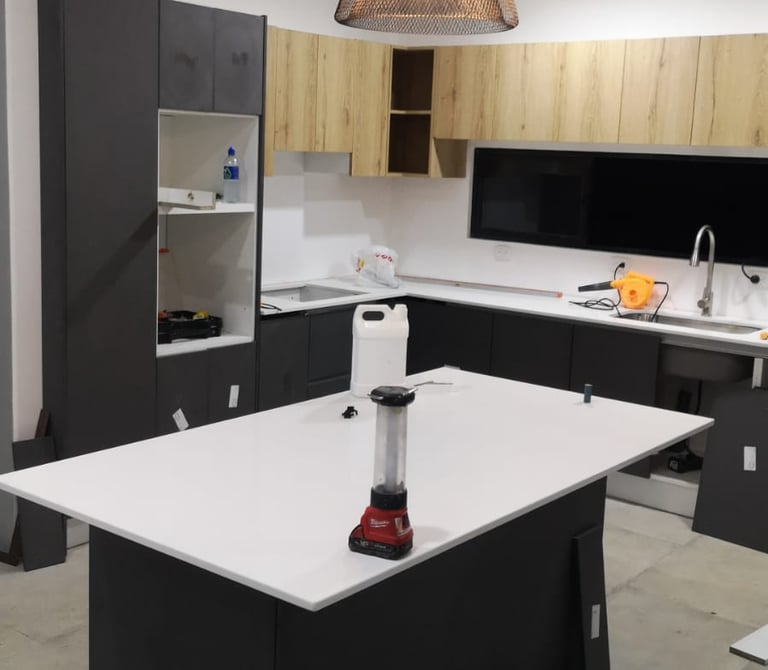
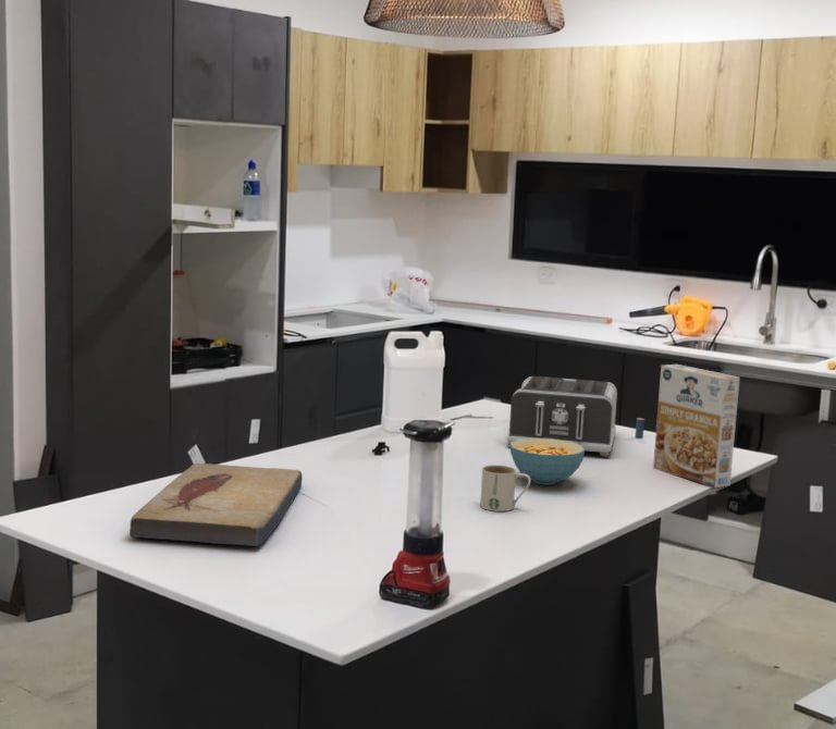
+ mug [479,464,531,512]
+ toaster [506,375,618,457]
+ cereal box [652,363,741,489]
+ fish fossil [128,462,304,547]
+ cereal bowl [509,438,586,486]
